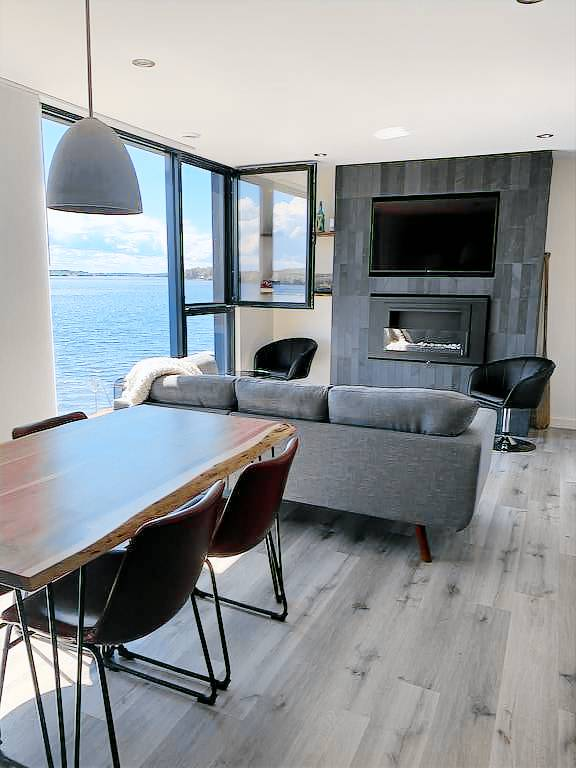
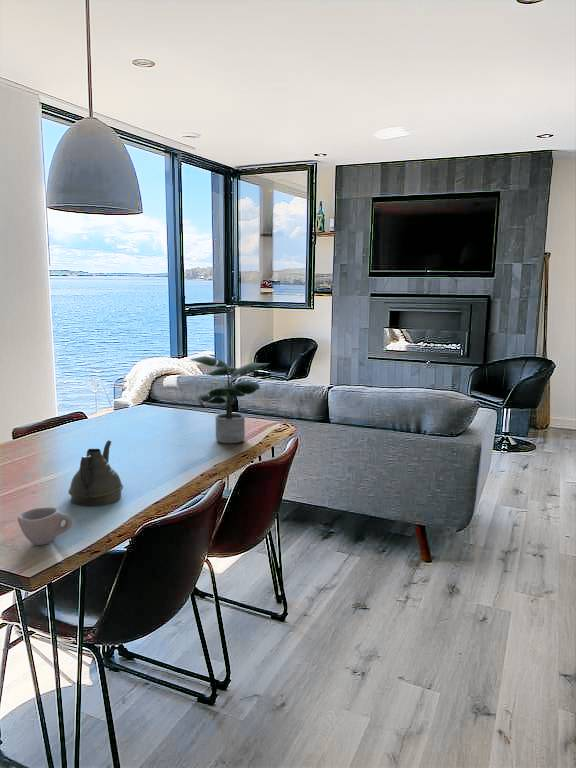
+ teapot [68,439,124,507]
+ potted plant [189,355,270,444]
+ cup [17,506,73,546]
